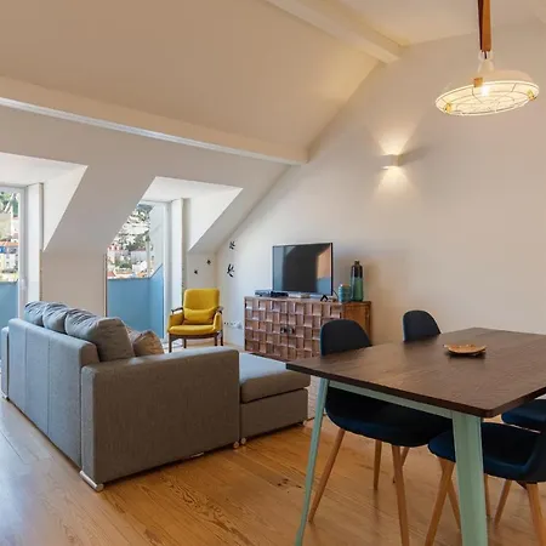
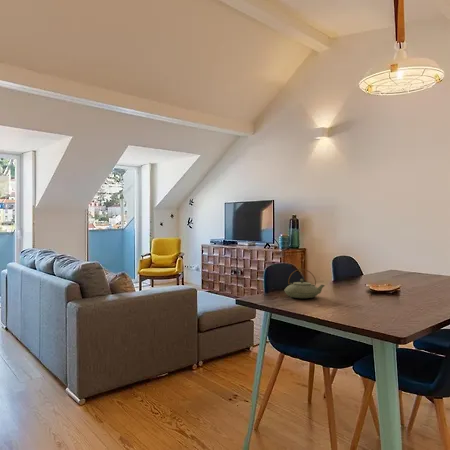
+ teapot [283,268,326,299]
